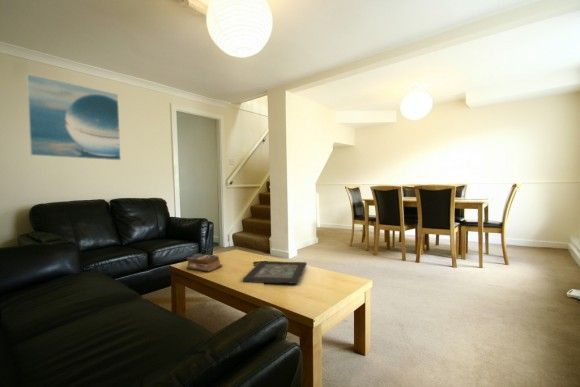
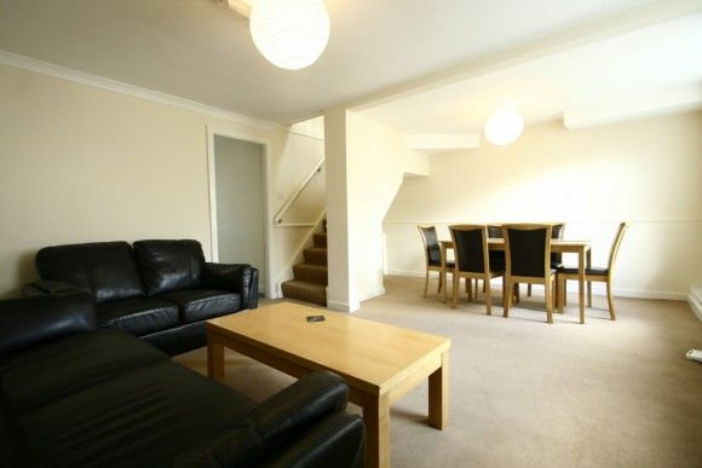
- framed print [25,73,122,161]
- books [185,253,223,273]
- decorative tray [242,260,308,285]
